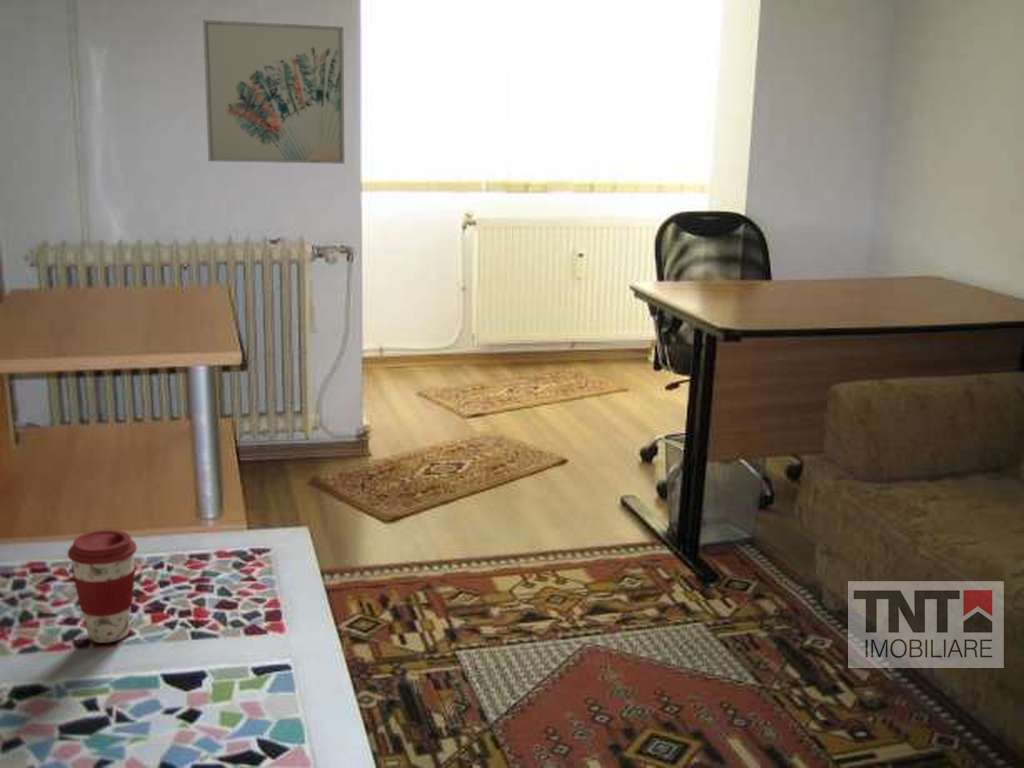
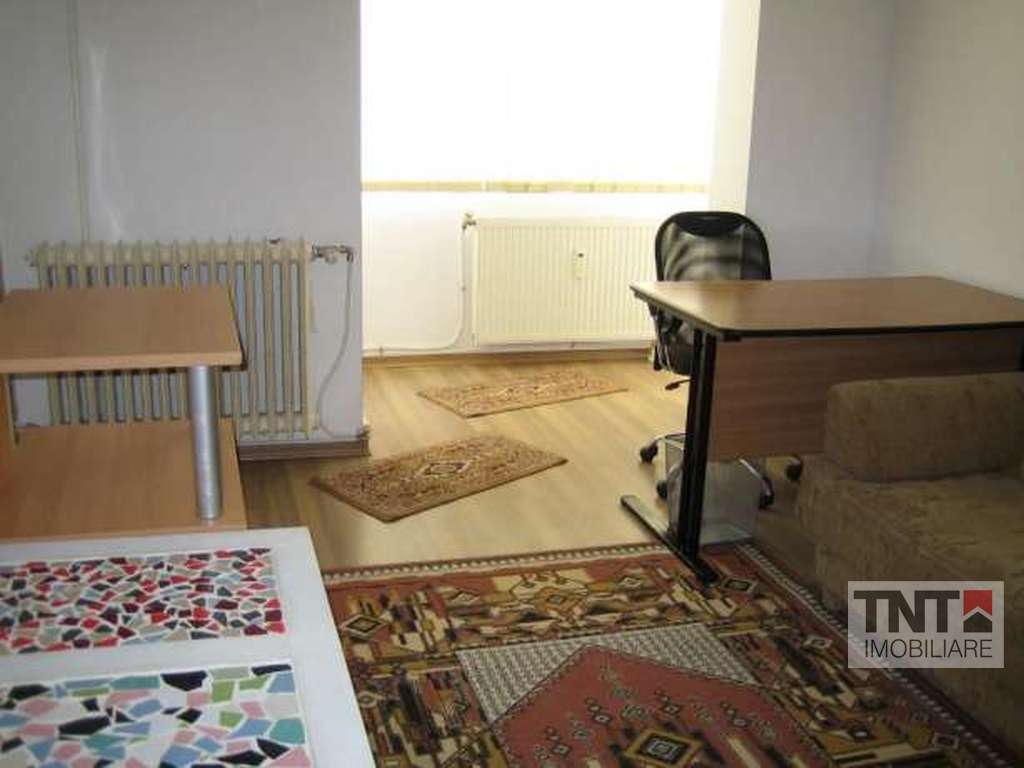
- coffee cup [67,529,138,644]
- wall art [202,19,345,165]
